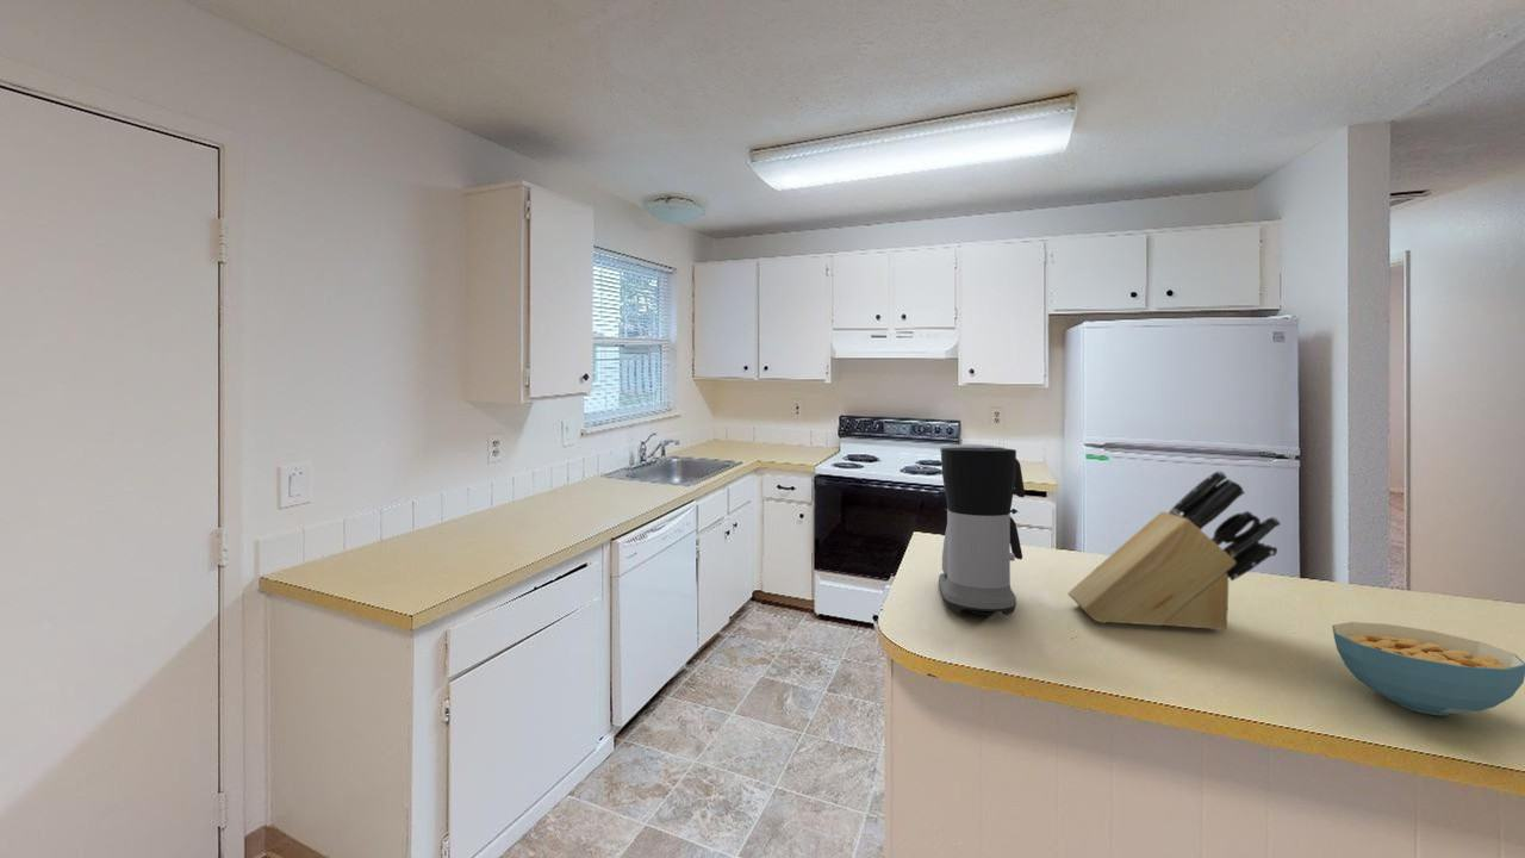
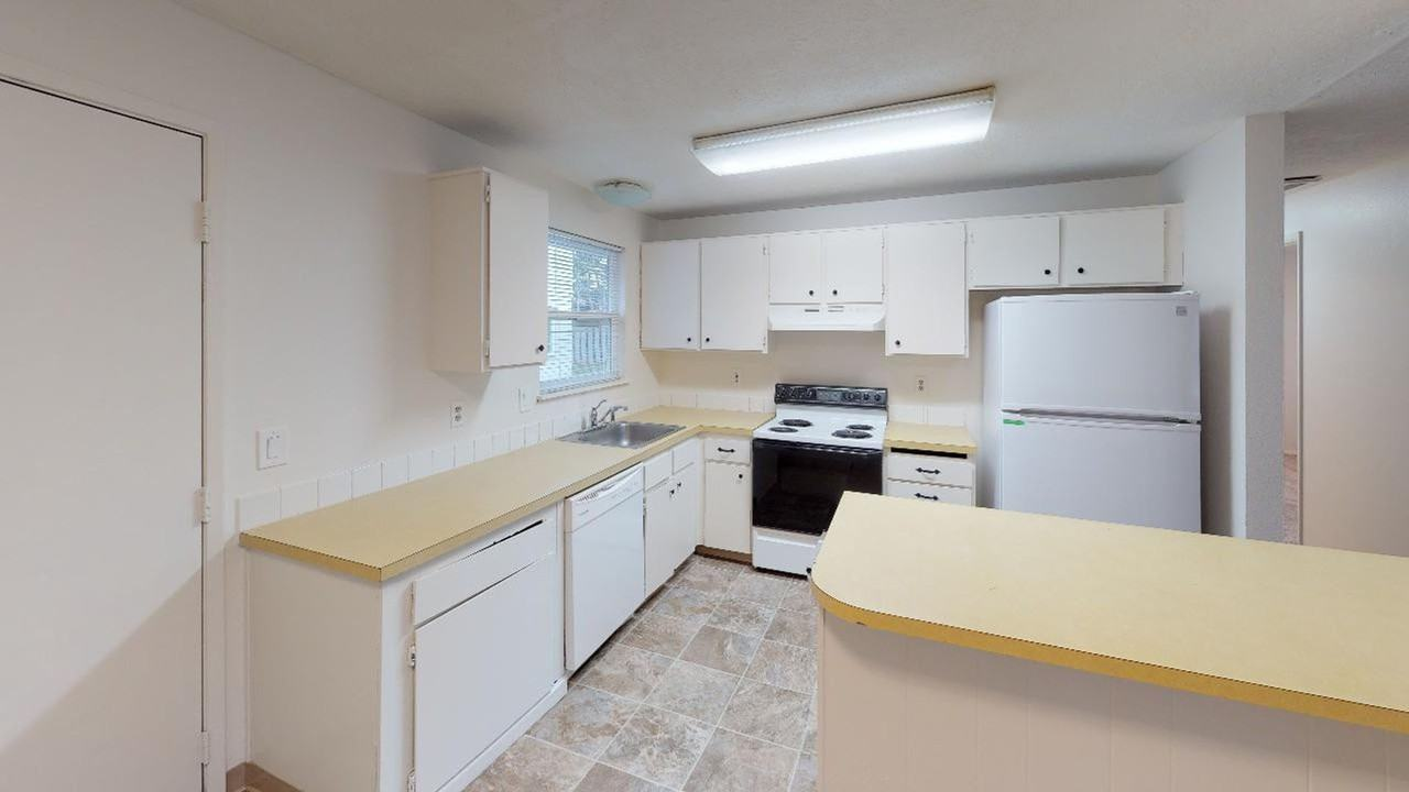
- cereal bowl [1331,621,1525,717]
- coffee maker [938,443,1026,616]
- knife block [1066,470,1282,632]
